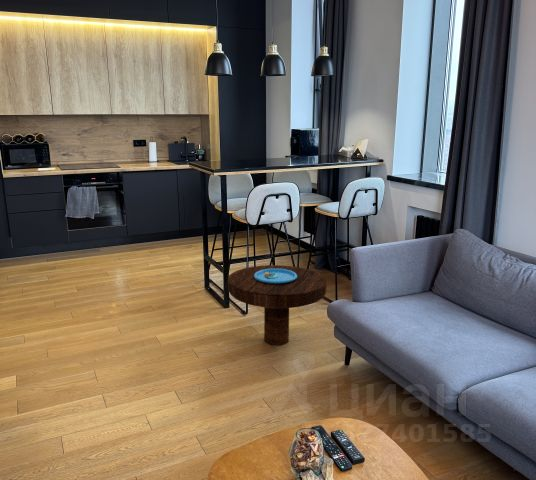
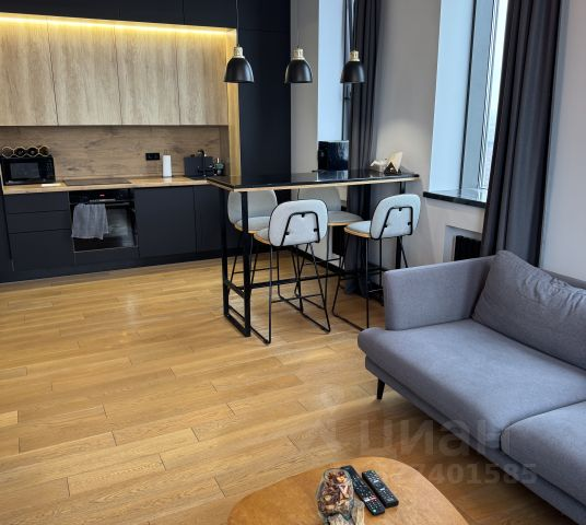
- side table [227,264,328,346]
